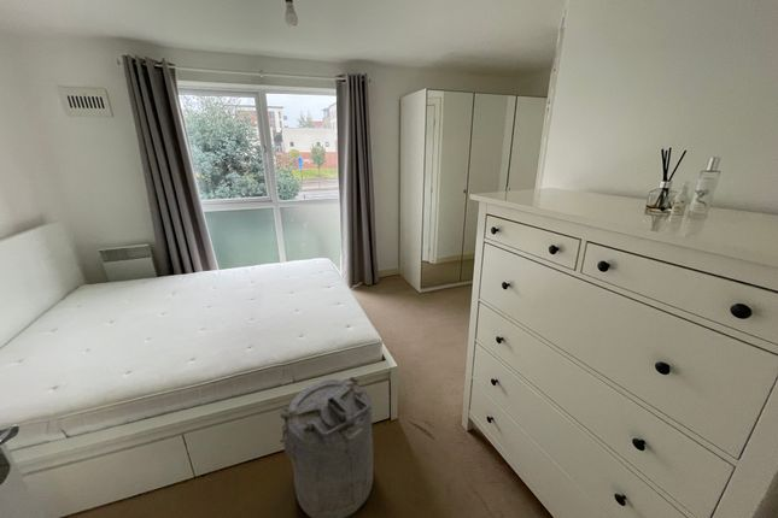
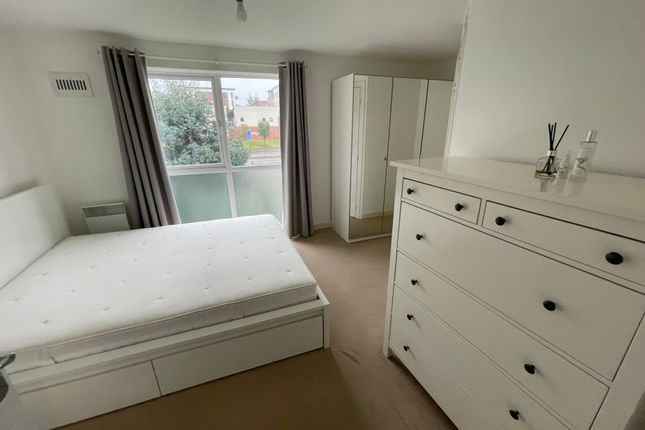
- laundry hamper [279,376,374,518]
